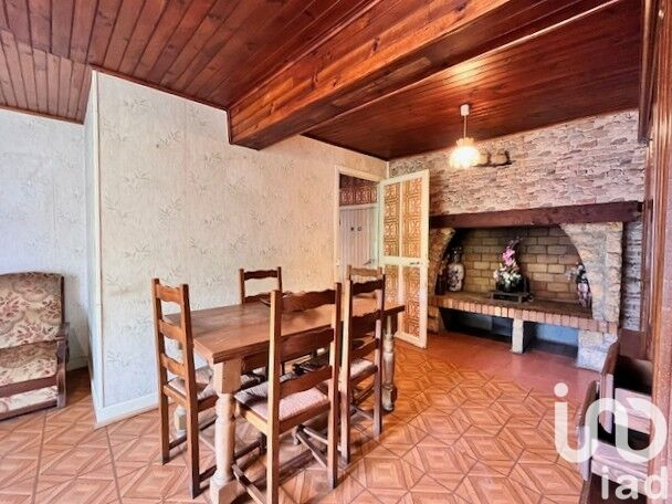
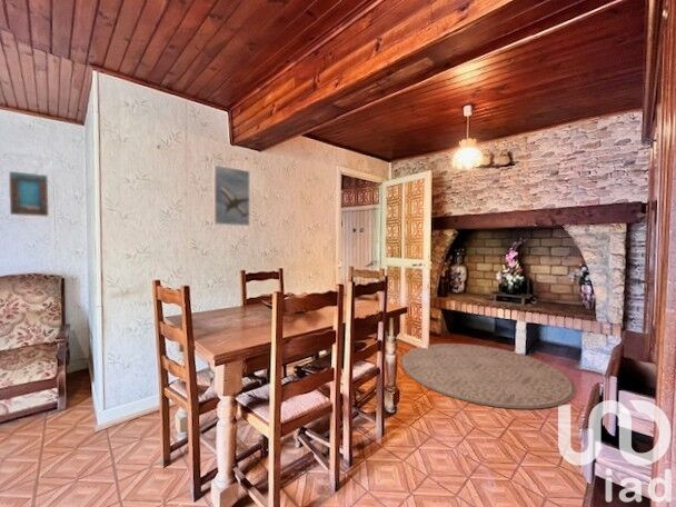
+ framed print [8,170,50,218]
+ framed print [211,163,251,227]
+ rug [400,342,577,410]
